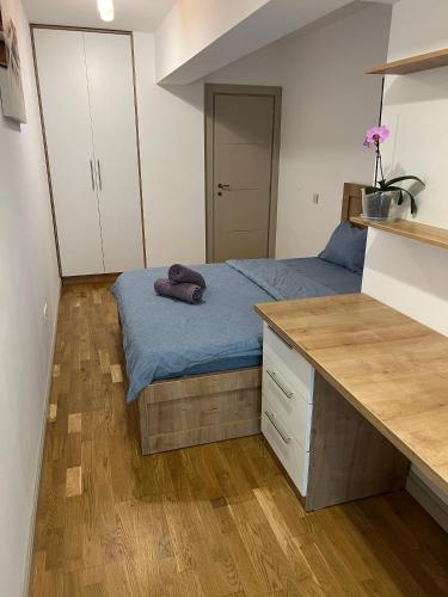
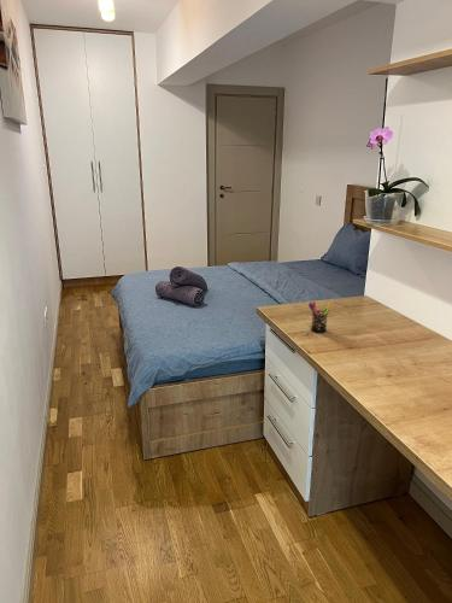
+ pen holder [307,300,331,334]
